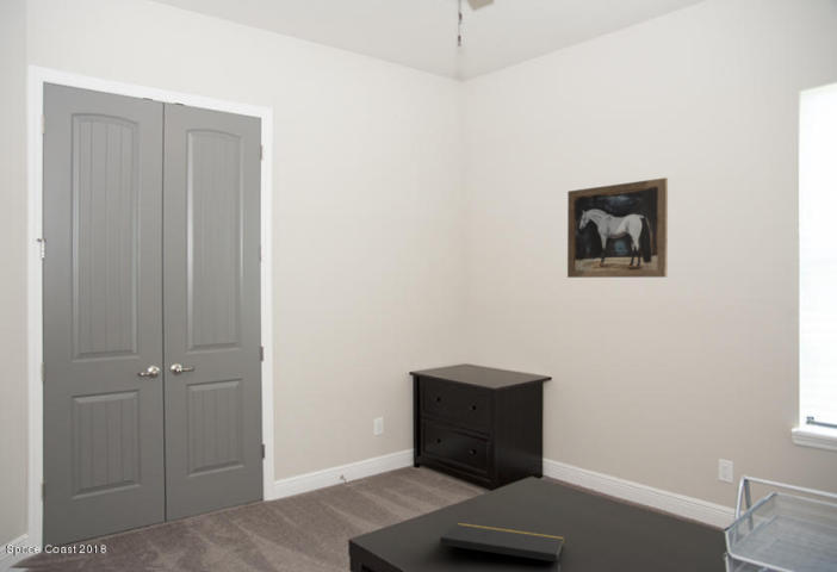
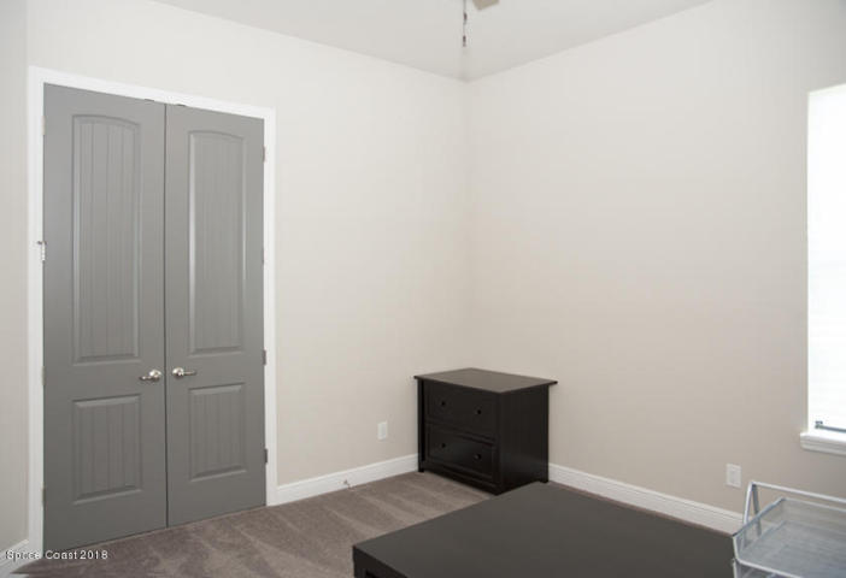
- notepad [439,522,565,564]
- wall art [566,176,669,279]
